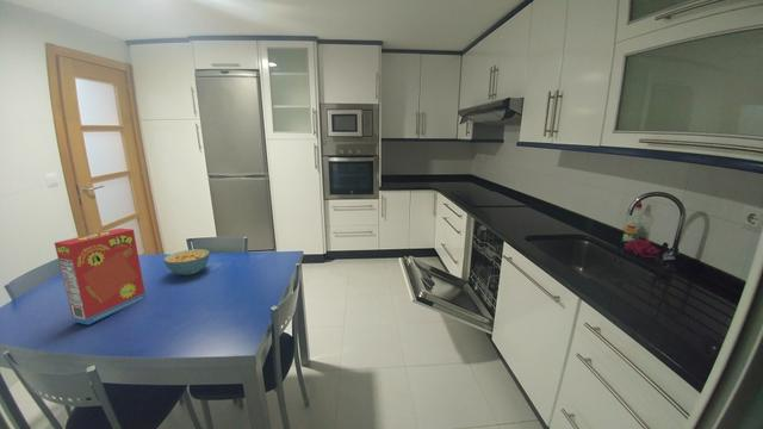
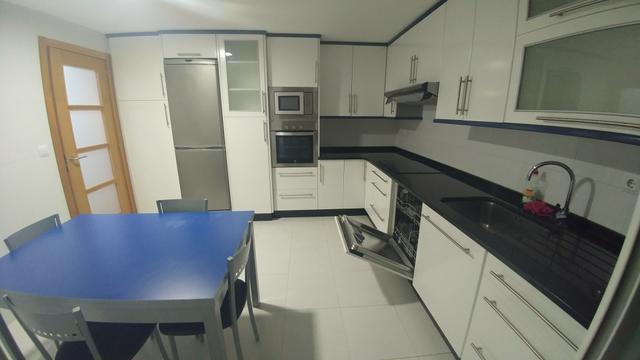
- cereal box [54,228,147,327]
- cereal bowl [162,248,211,276]
